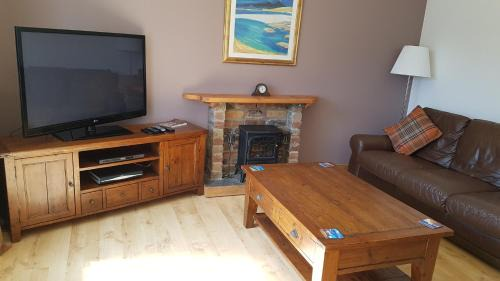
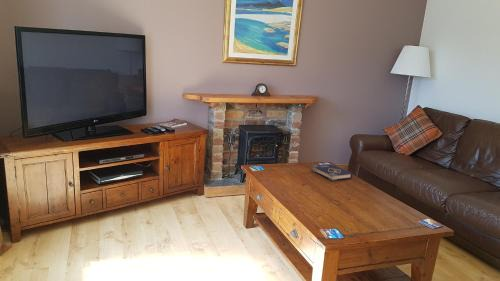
+ book [311,163,354,182]
